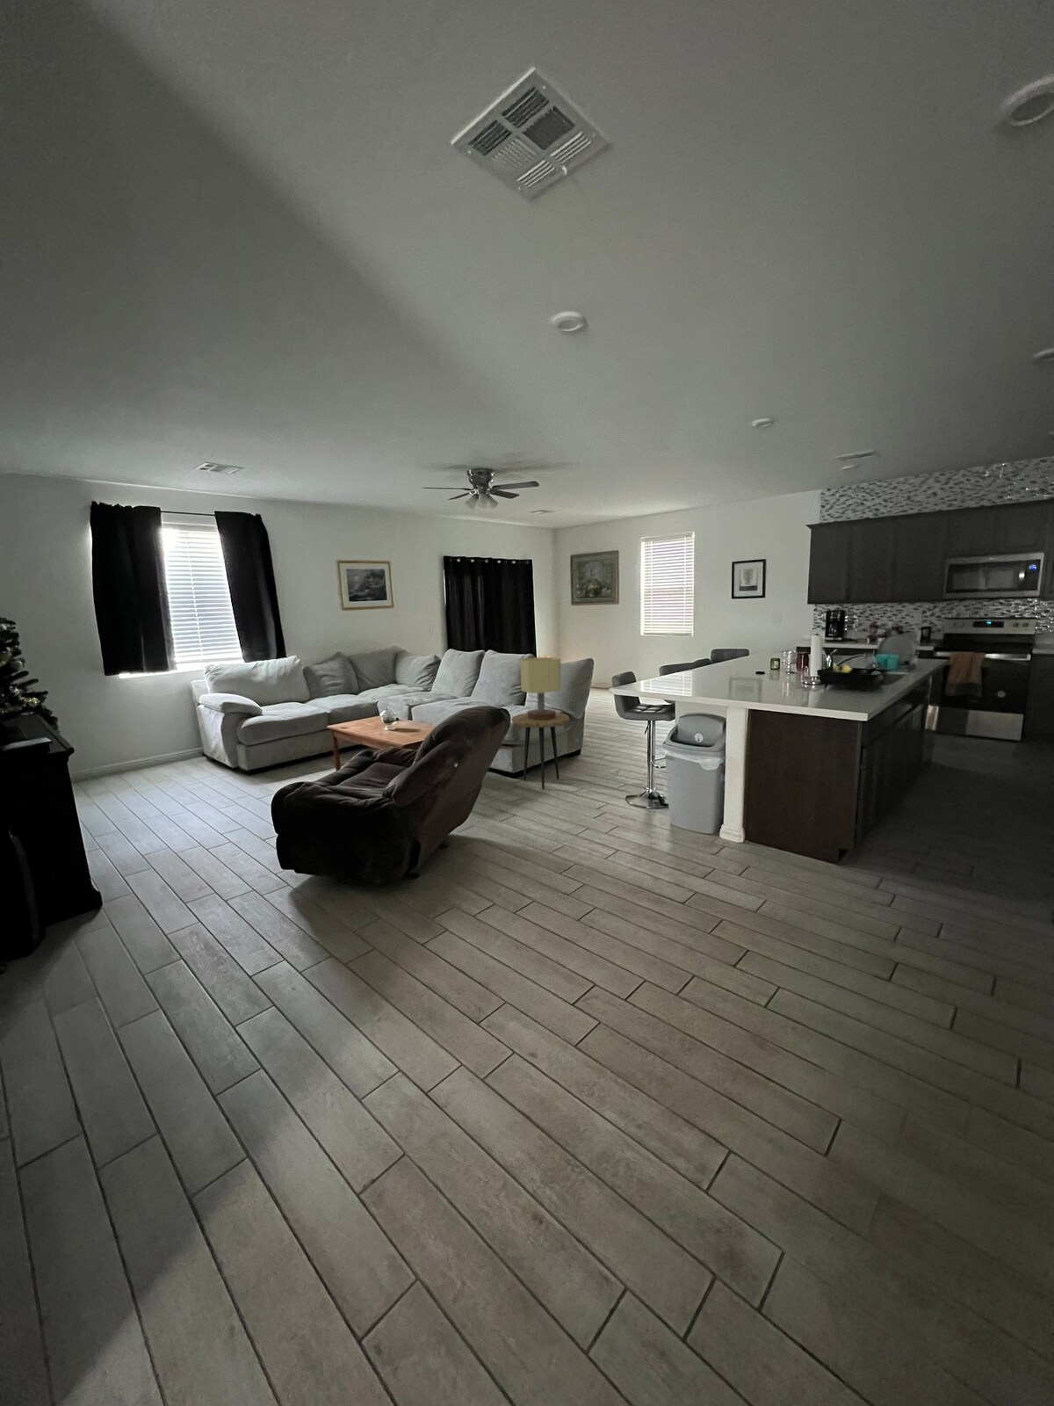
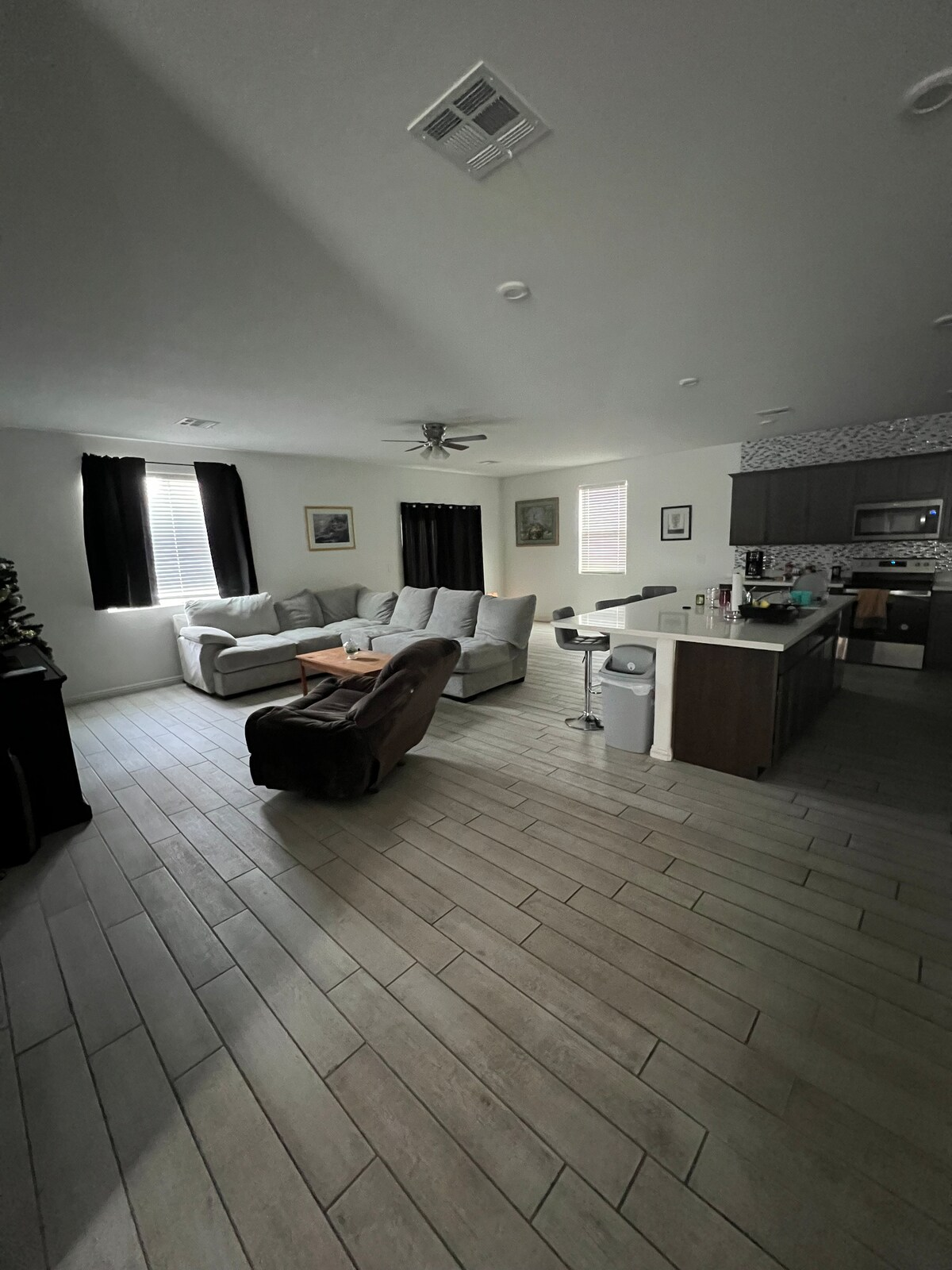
- side table [512,713,570,790]
- table lamp [519,657,562,721]
